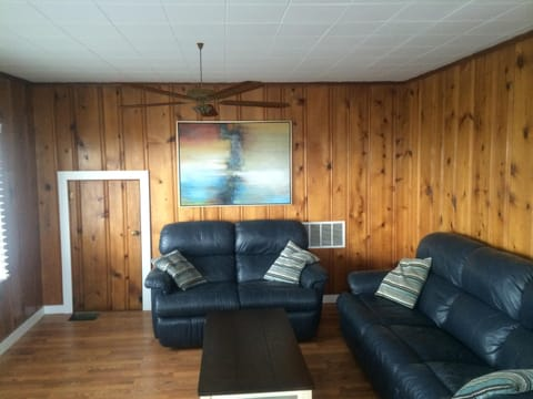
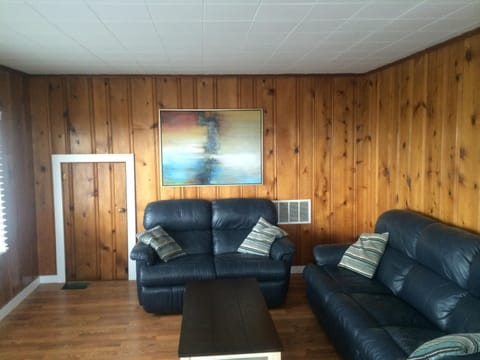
- ceiling fan [117,42,292,119]
